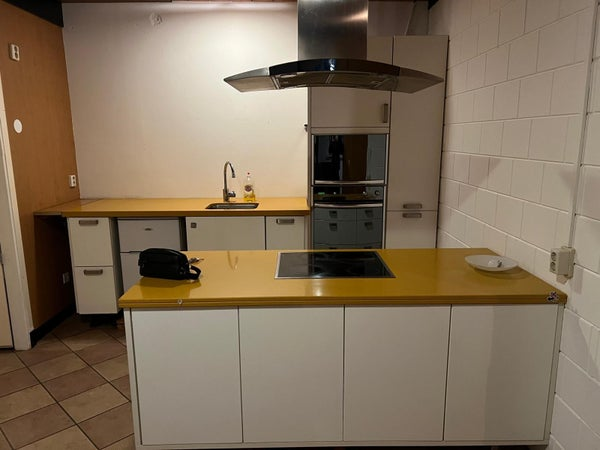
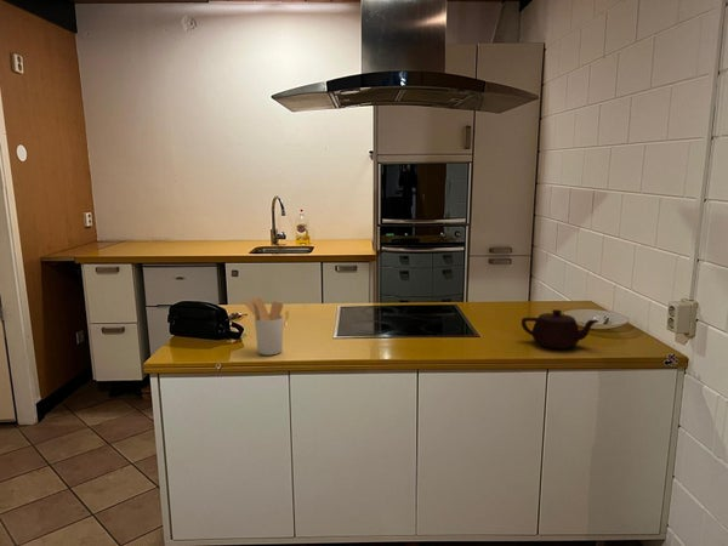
+ teapot [521,308,599,349]
+ utensil holder [243,296,284,357]
